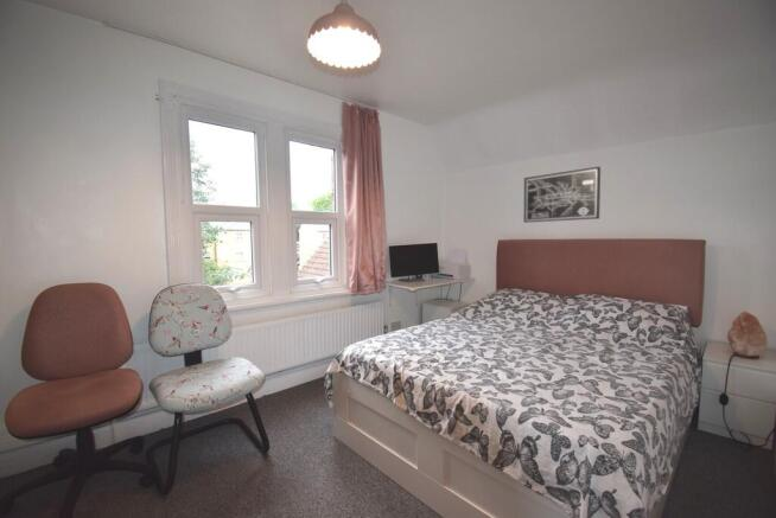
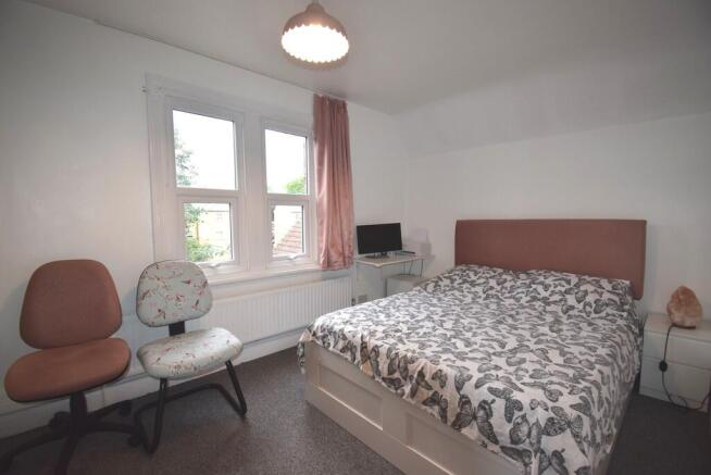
- wall art [523,166,602,224]
